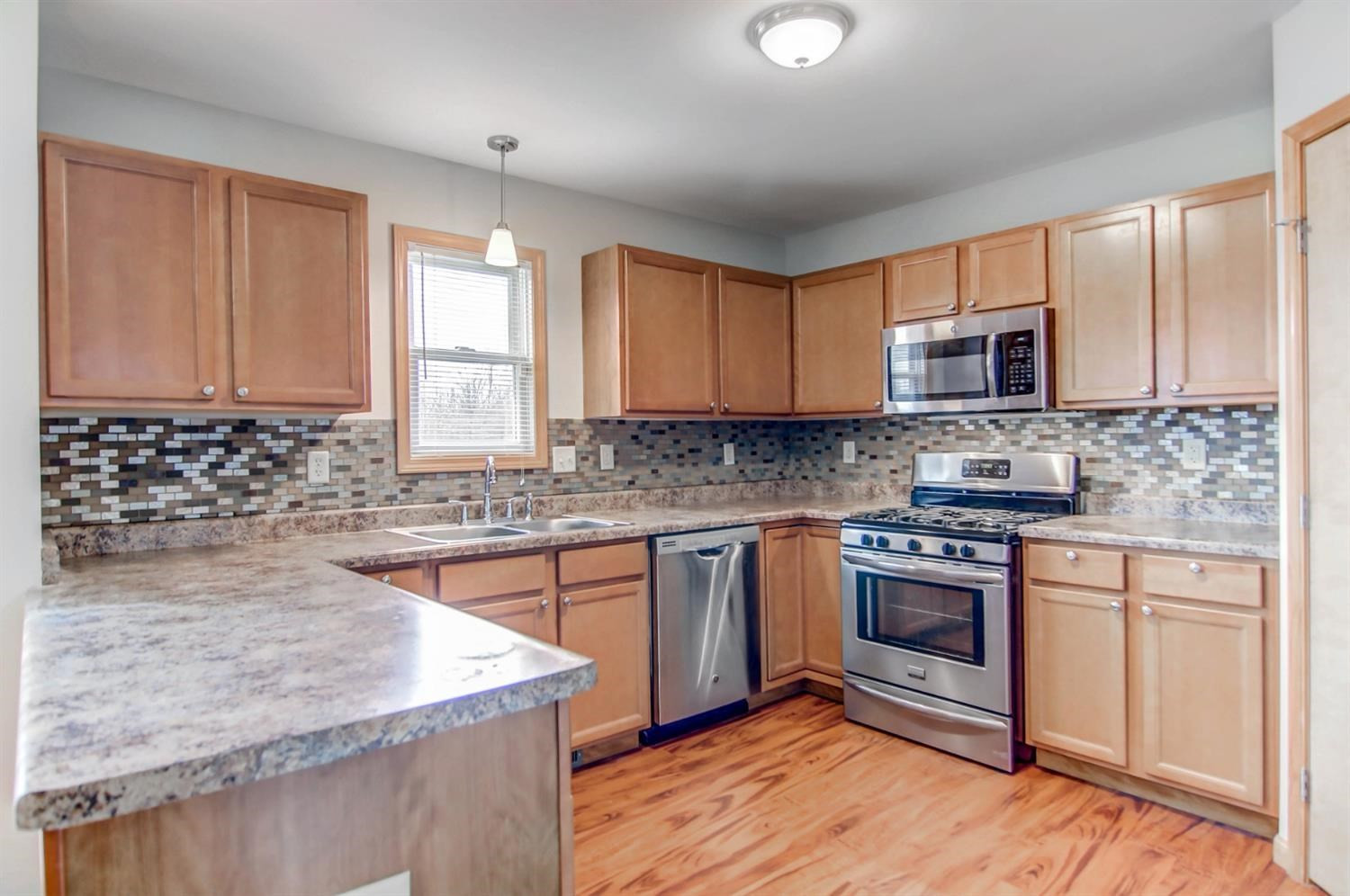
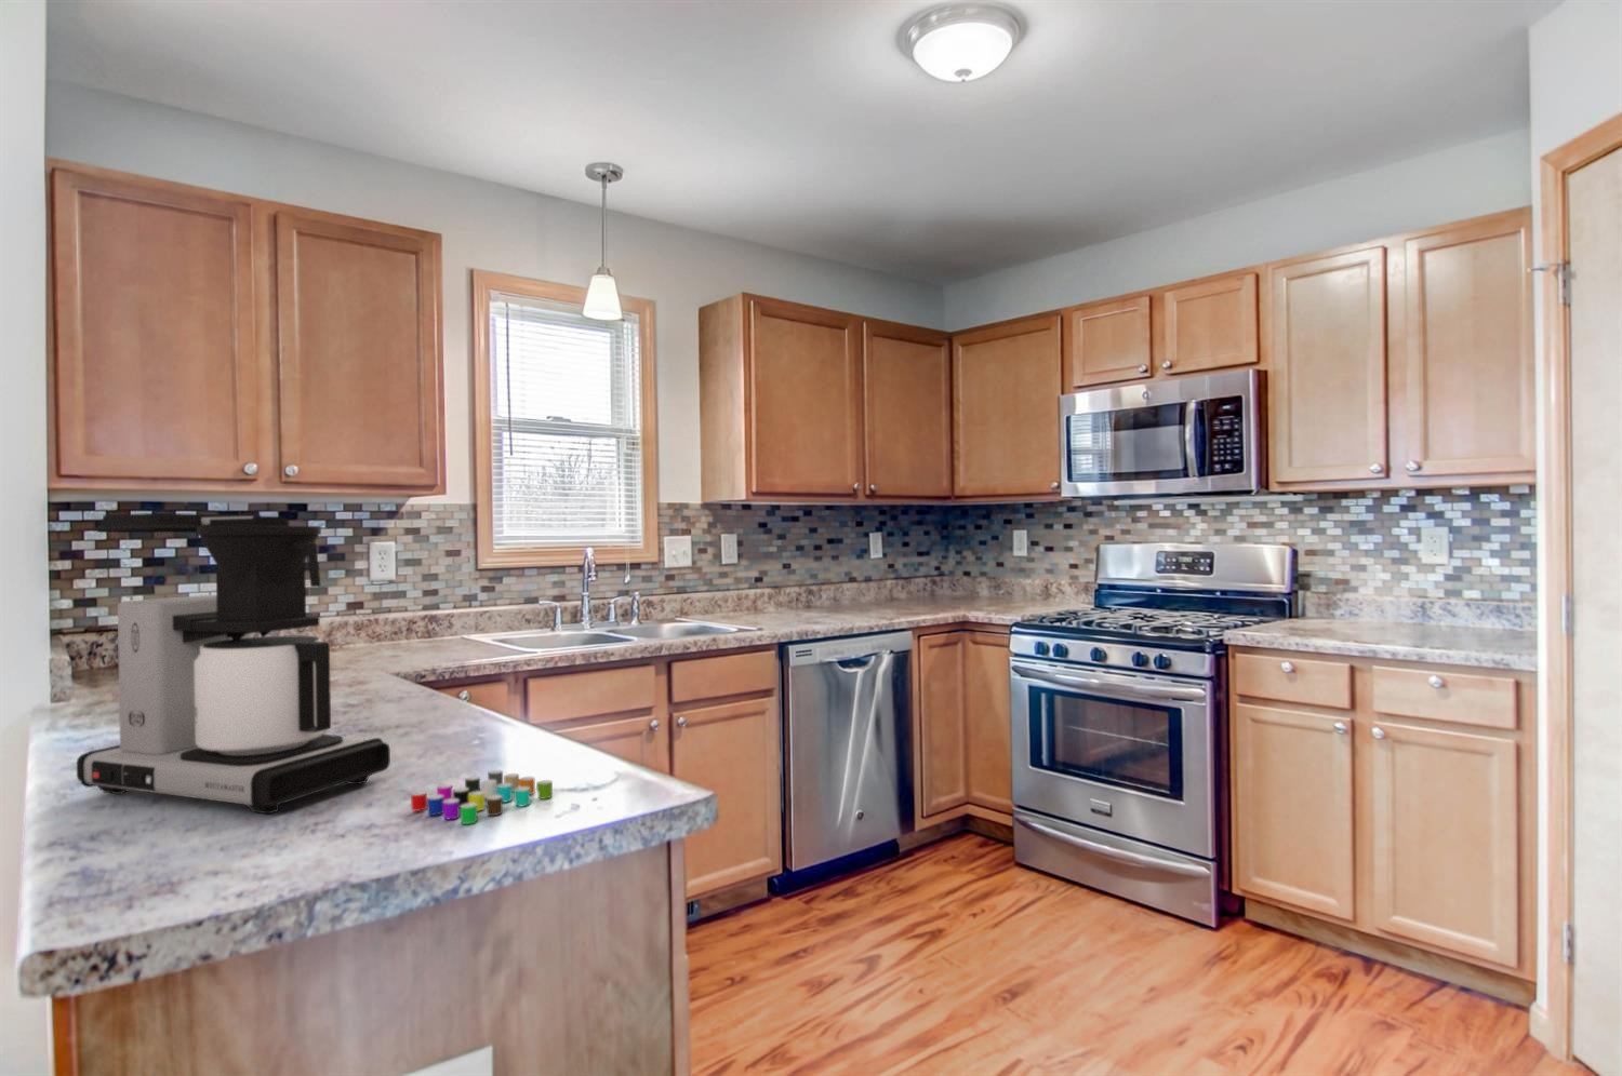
+ coffee maker [76,512,392,814]
+ mug [410,770,554,825]
